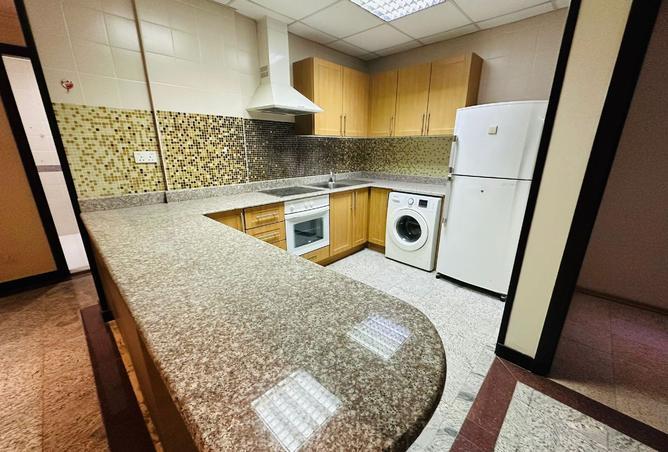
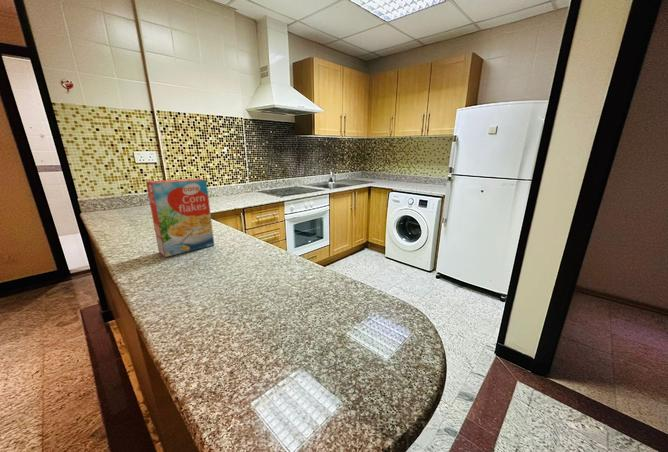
+ cereal box [145,177,215,258]
